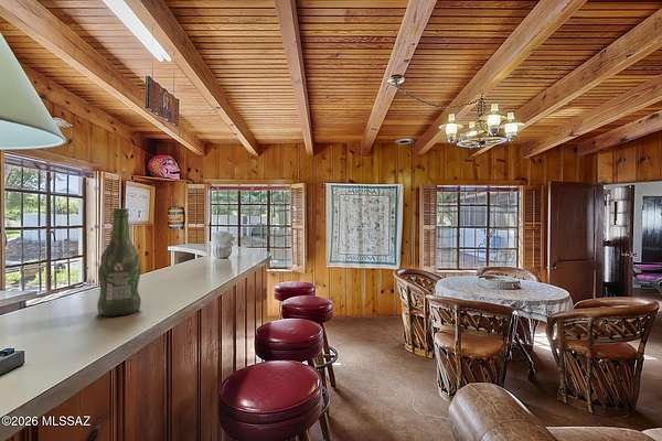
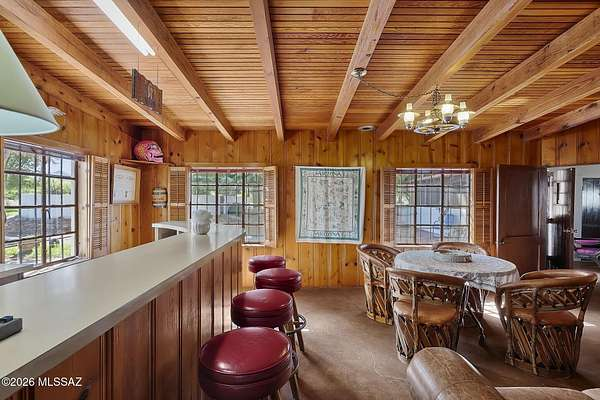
- beer bottle [96,207,142,318]
